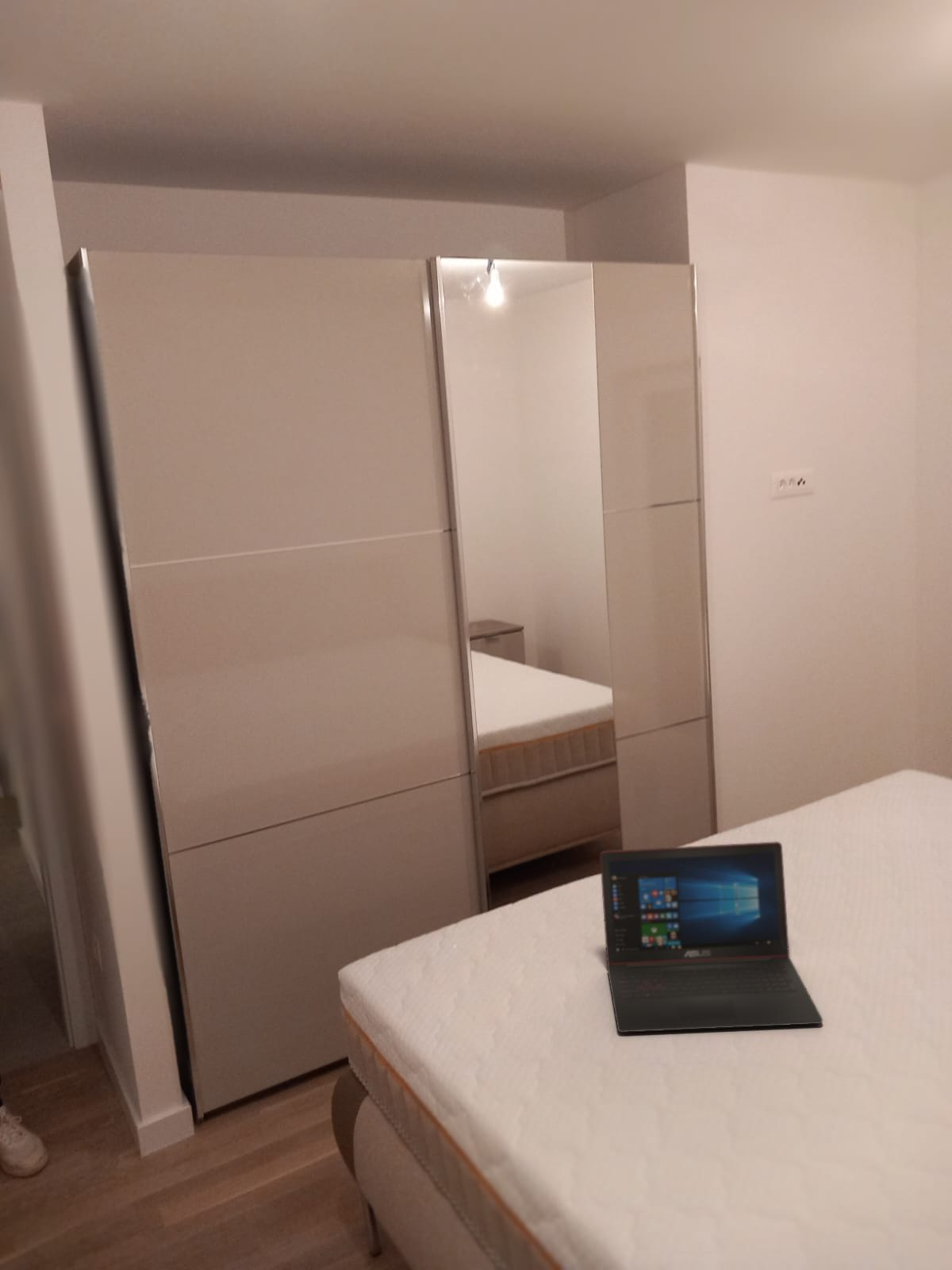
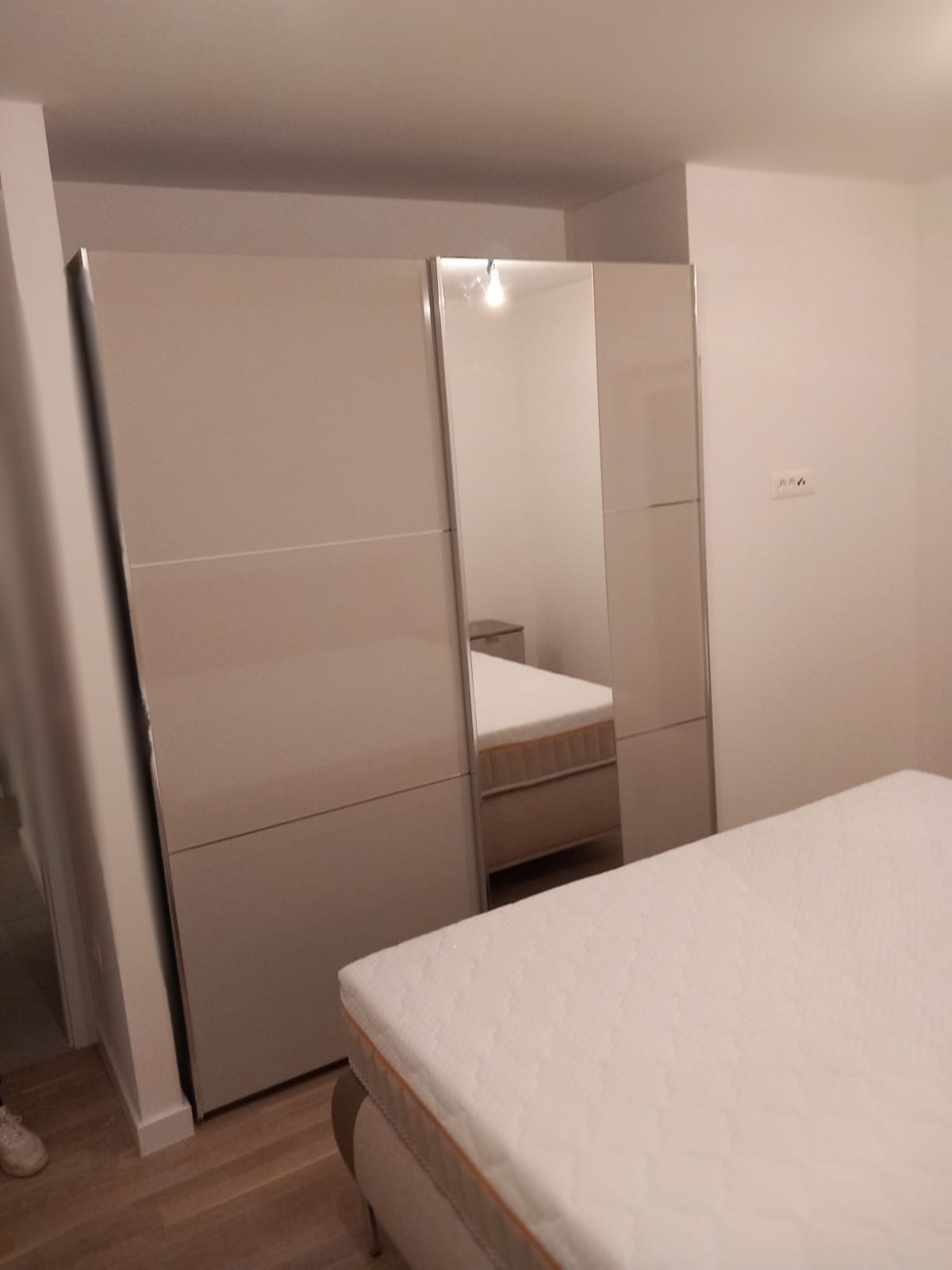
- laptop [599,841,823,1033]
